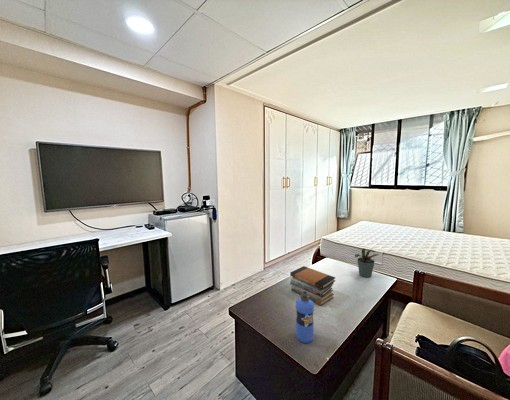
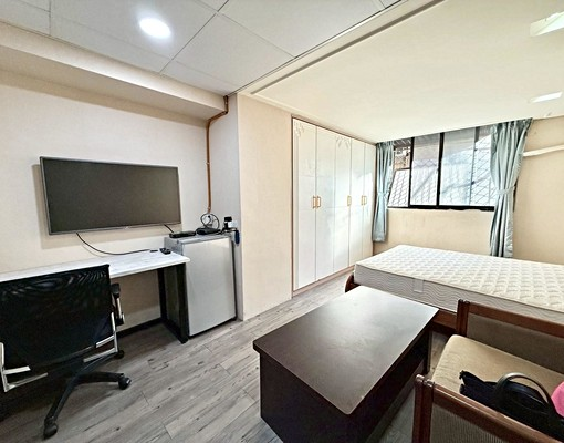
- potted plant [354,248,380,278]
- book stack [289,265,336,307]
- water bottle [295,291,315,344]
